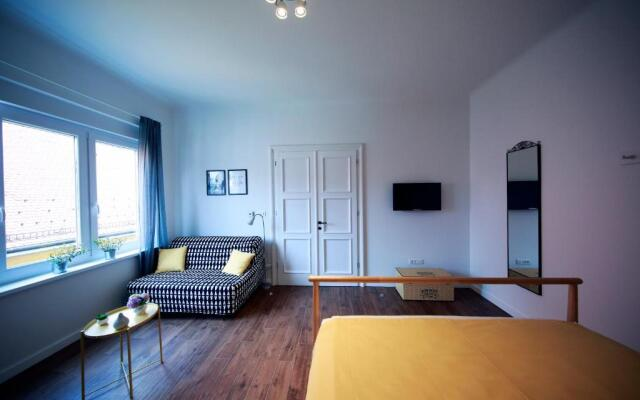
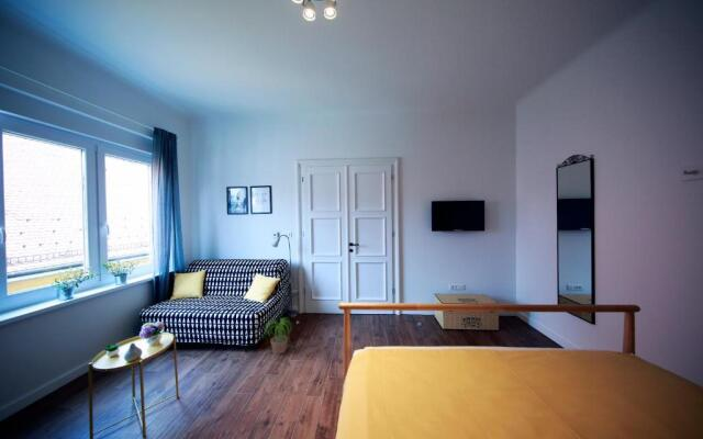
+ potted plant [259,316,295,356]
